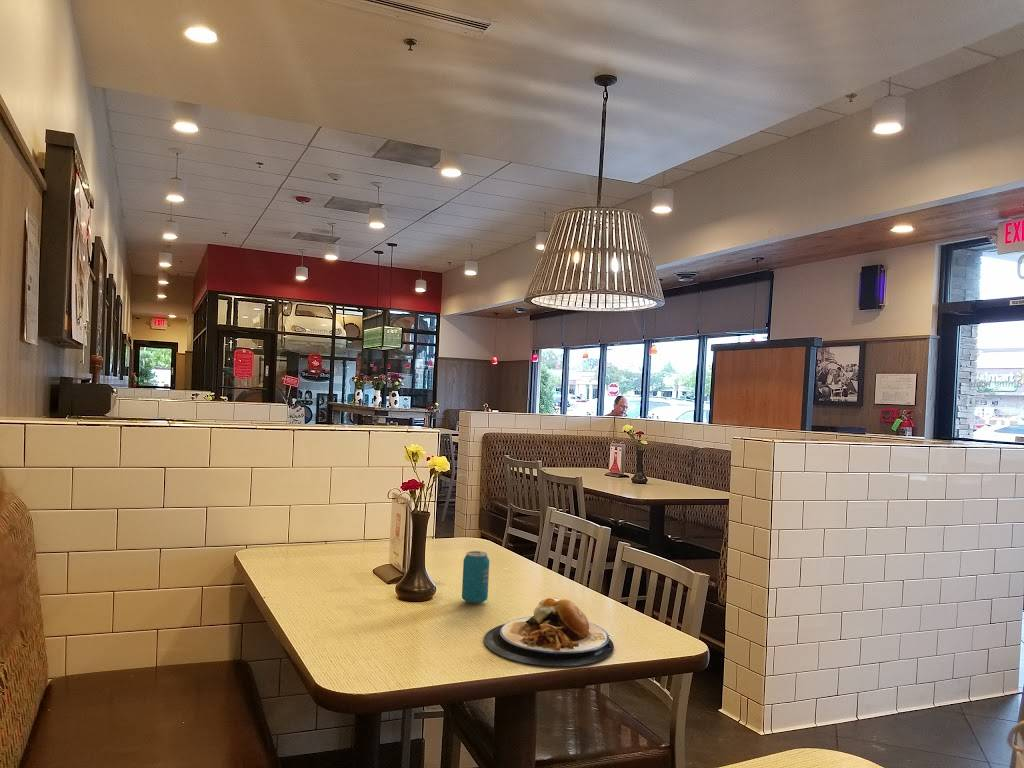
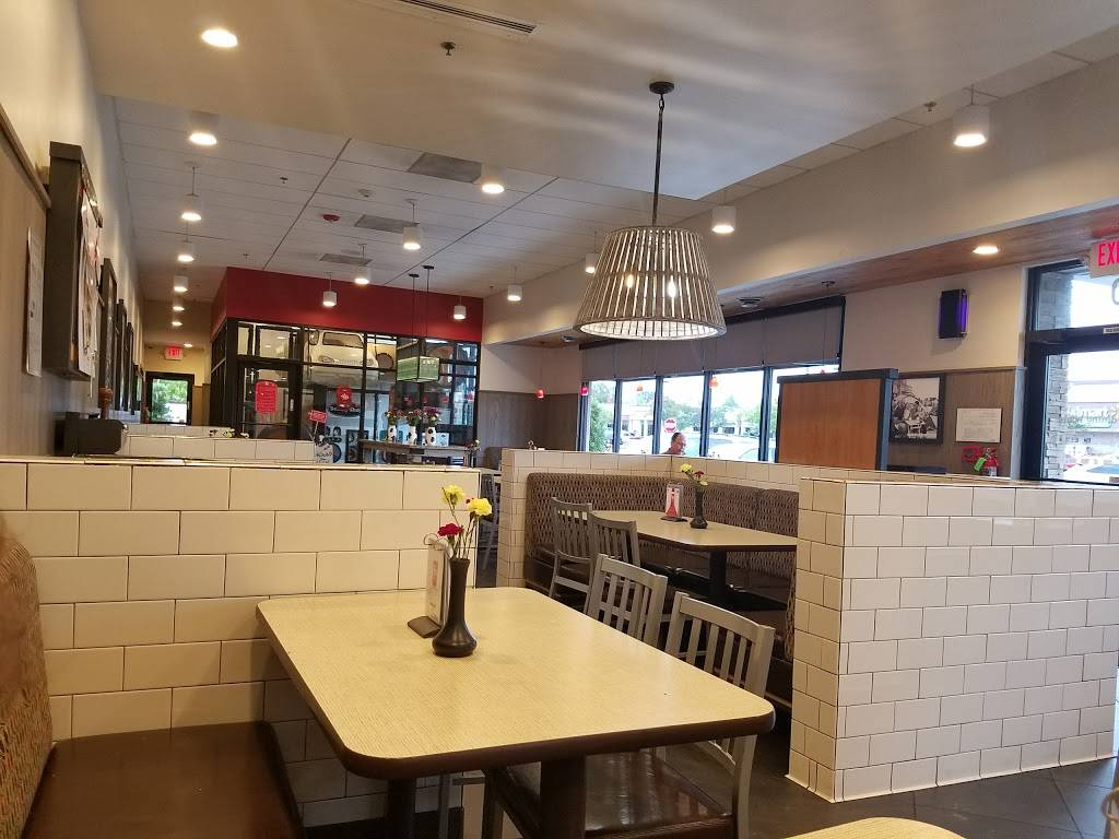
- beverage can [461,550,490,604]
- plate [483,597,615,667]
